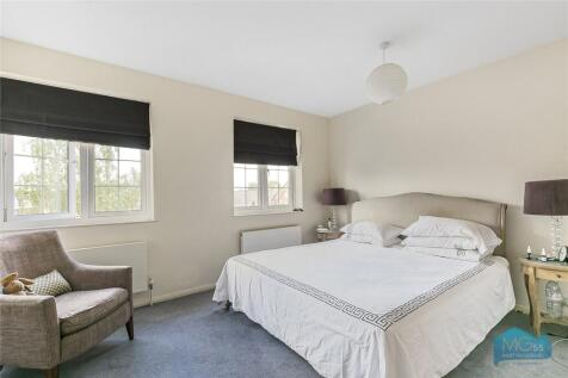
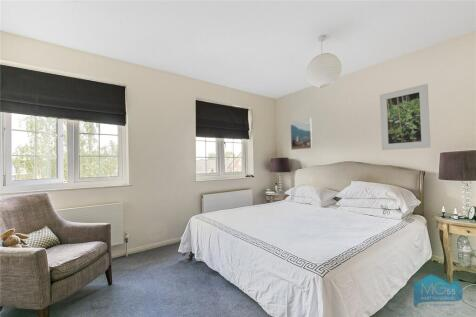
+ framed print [379,83,432,151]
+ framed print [289,116,313,151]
